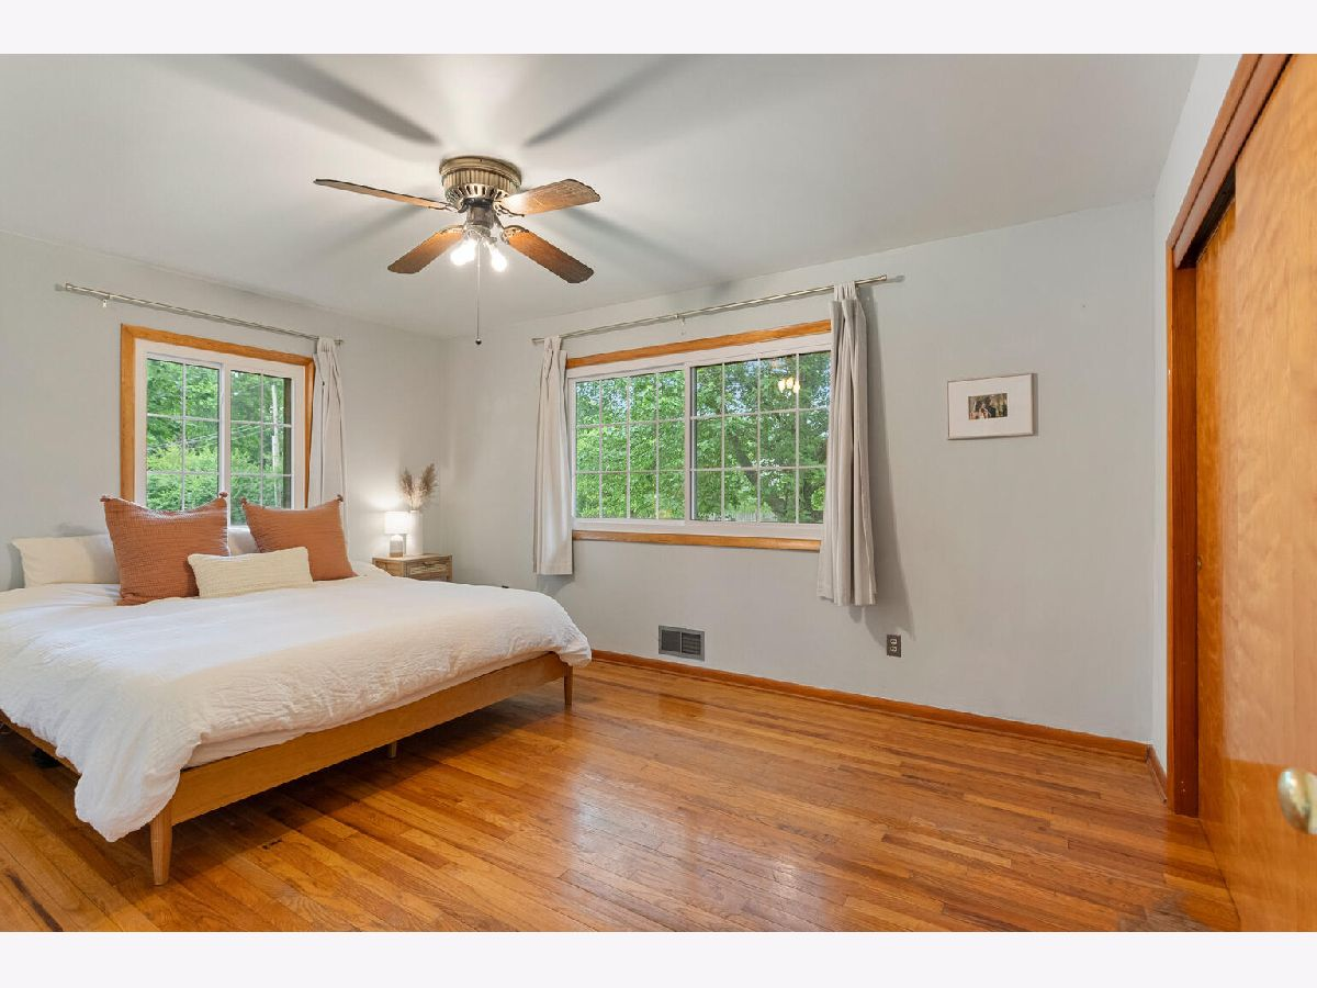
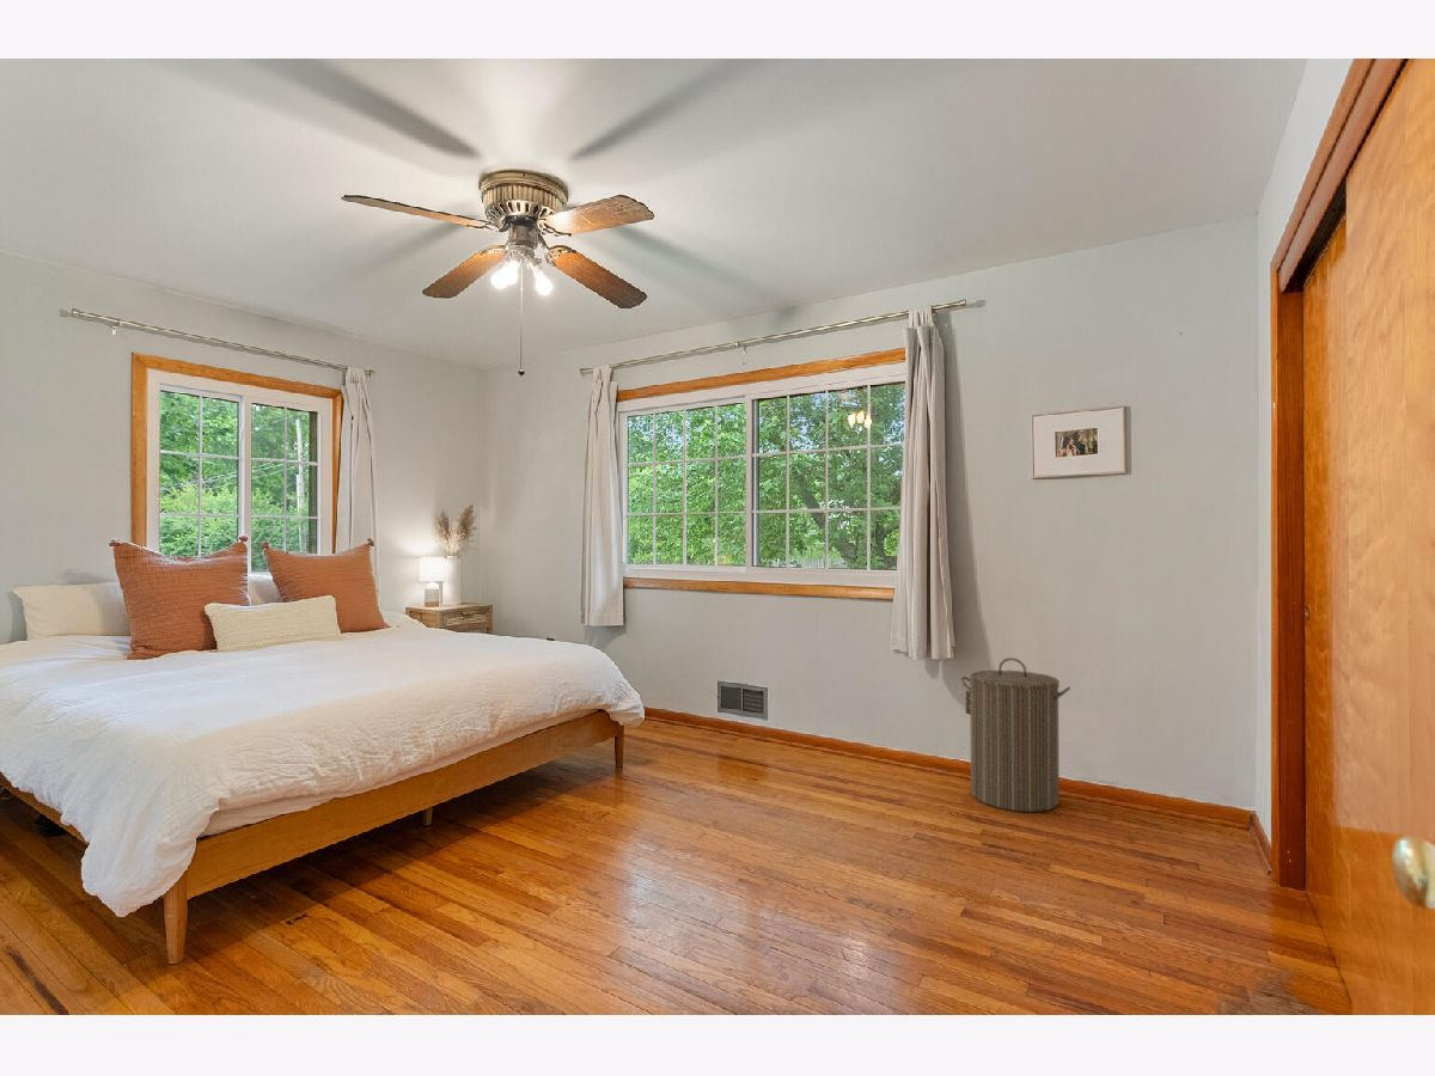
+ laundry hamper [960,656,1071,813]
